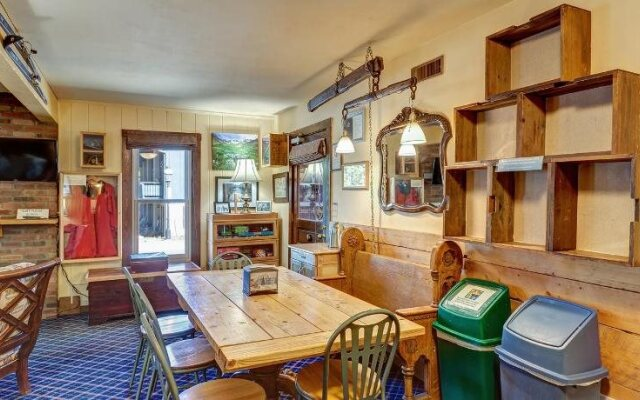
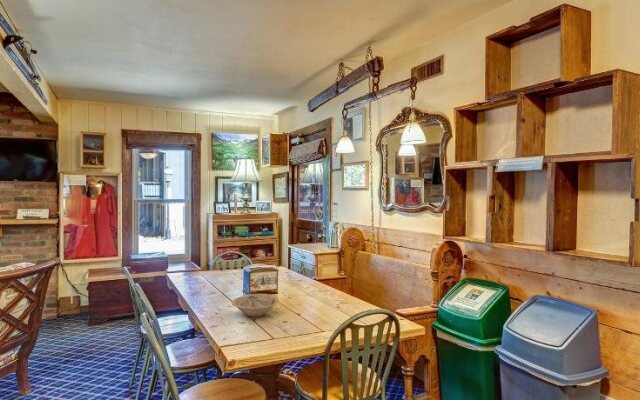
+ bowl [231,293,280,317]
